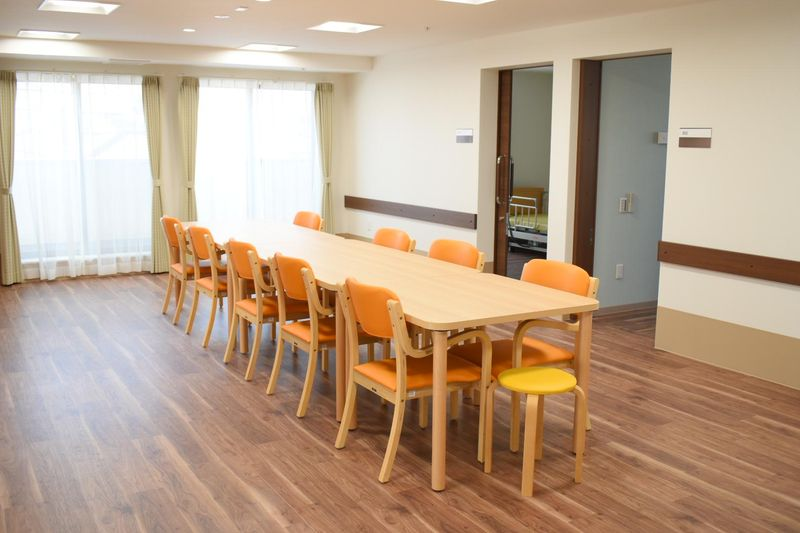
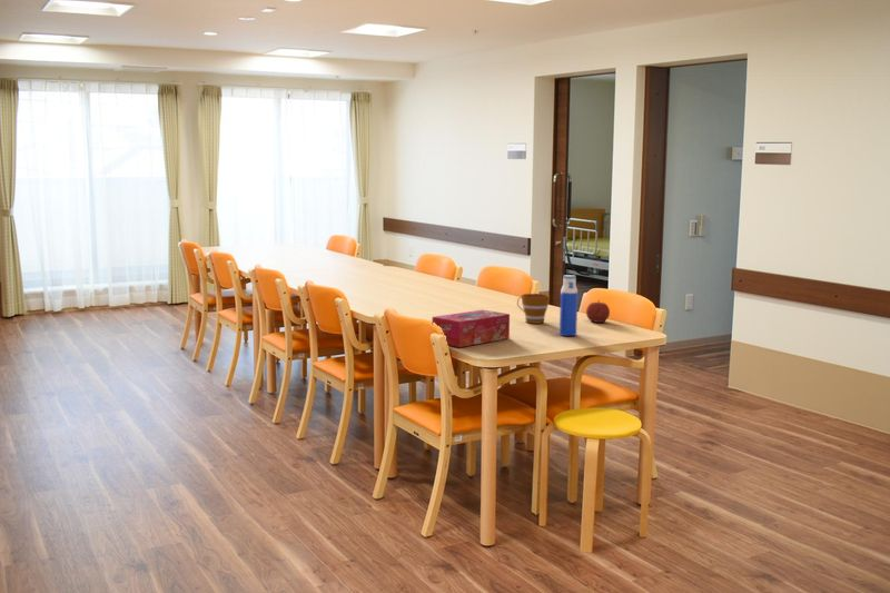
+ cup [516,293,551,325]
+ fruit [585,299,611,324]
+ tissue box [432,308,511,348]
+ water bottle [558,274,578,337]
